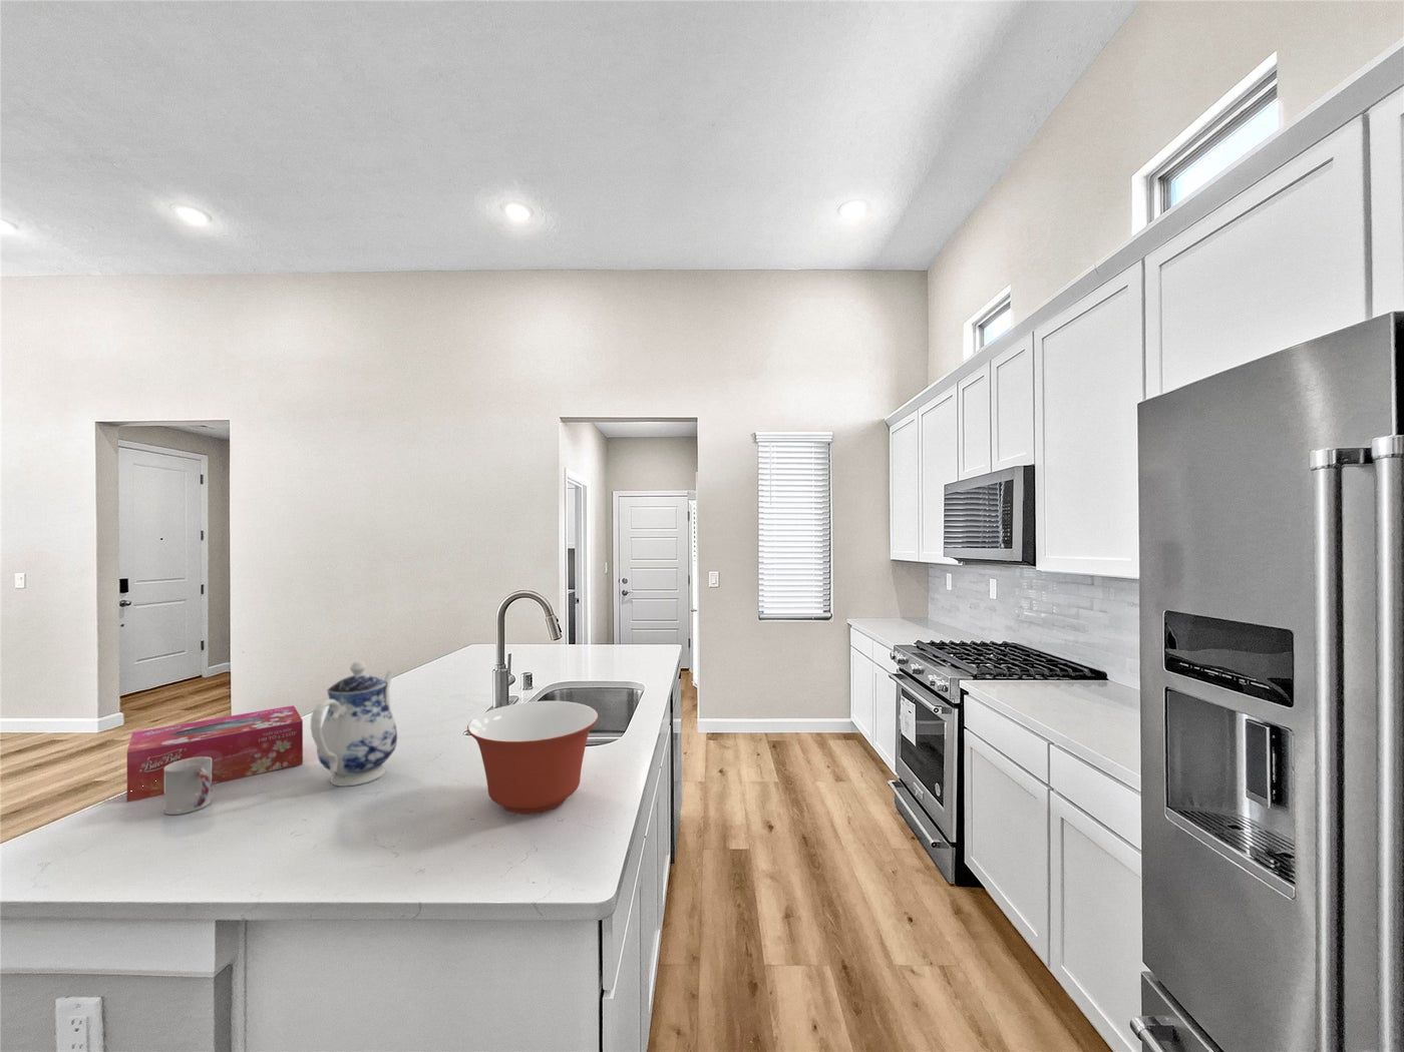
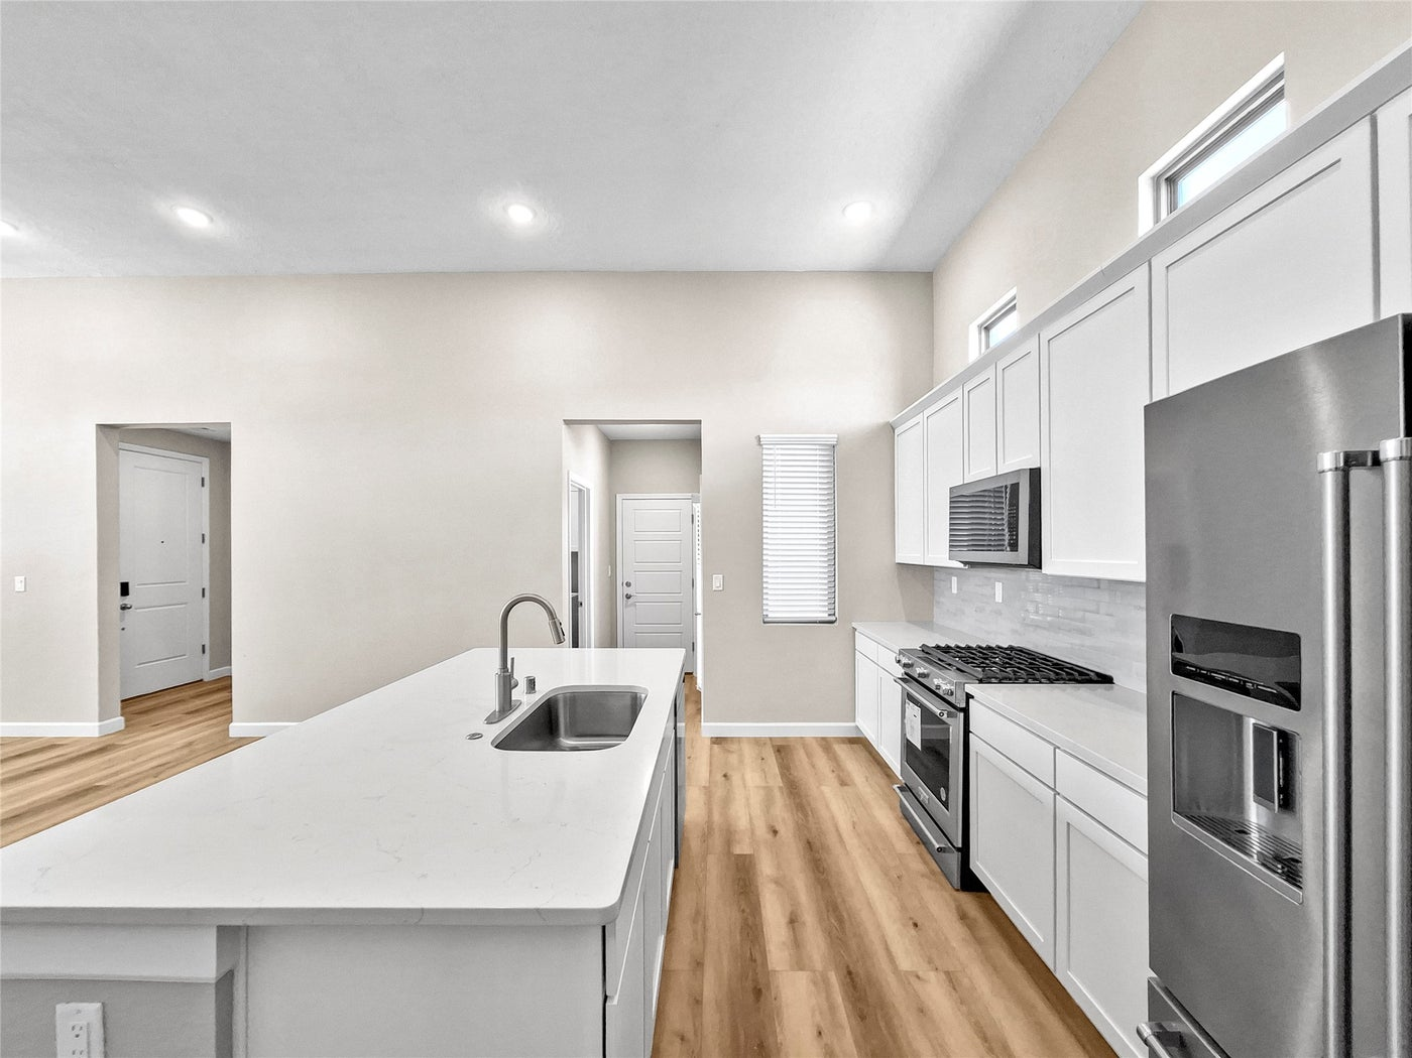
- mixing bowl [467,701,599,814]
- teapot [310,660,398,788]
- tissue box [126,704,304,803]
- cup [164,757,212,816]
